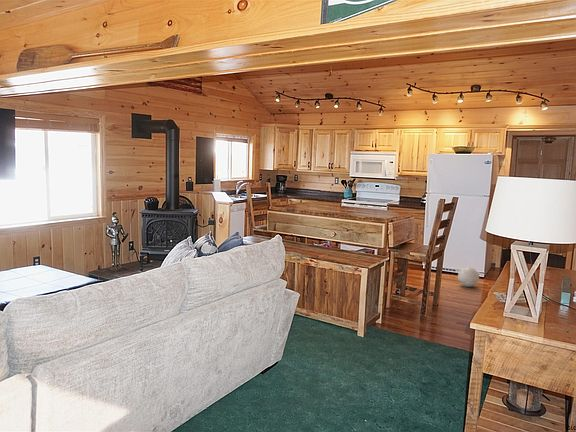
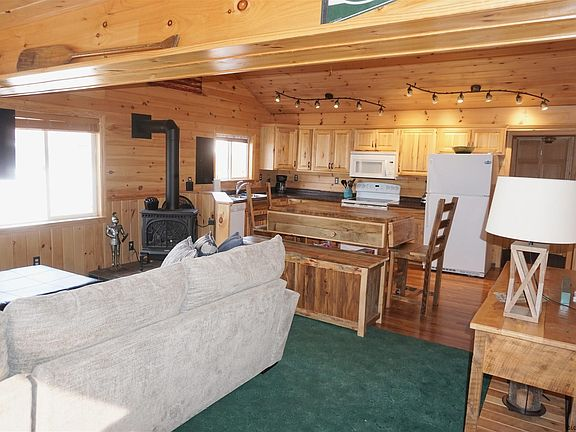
- ball [457,266,480,288]
